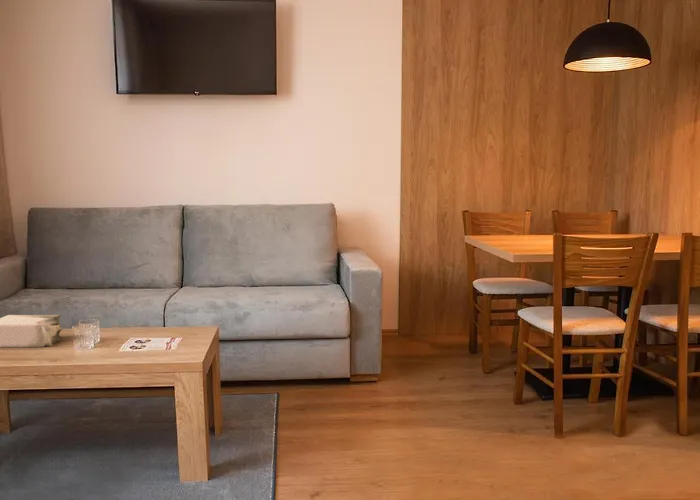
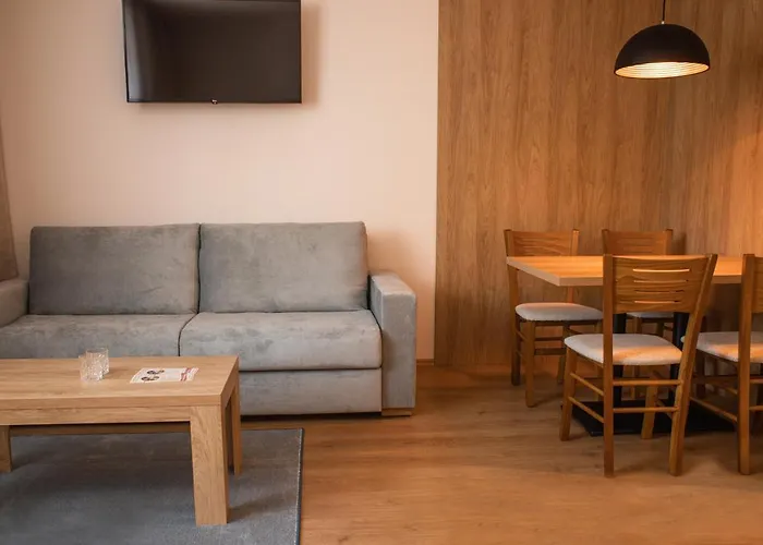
- tissue box [0,314,63,348]
